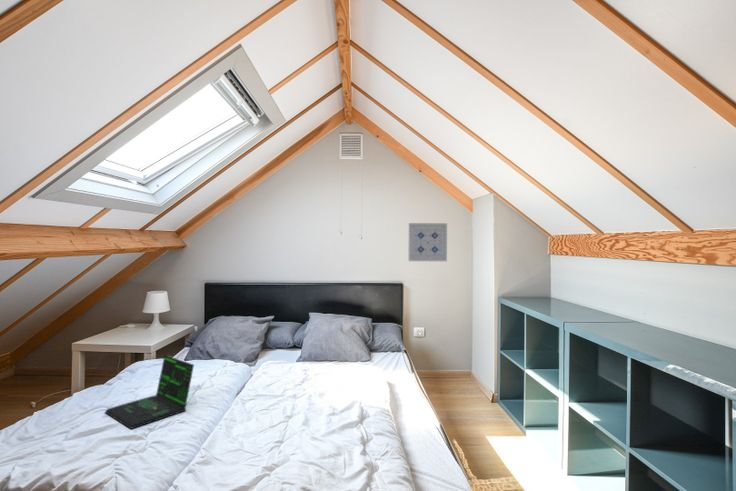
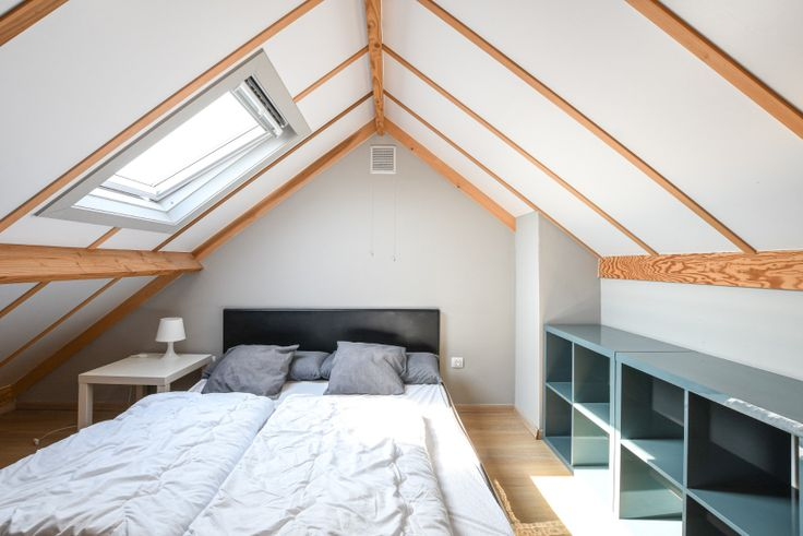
- wall art [408,222,448,262]
- laptop [104,354,201,430]
